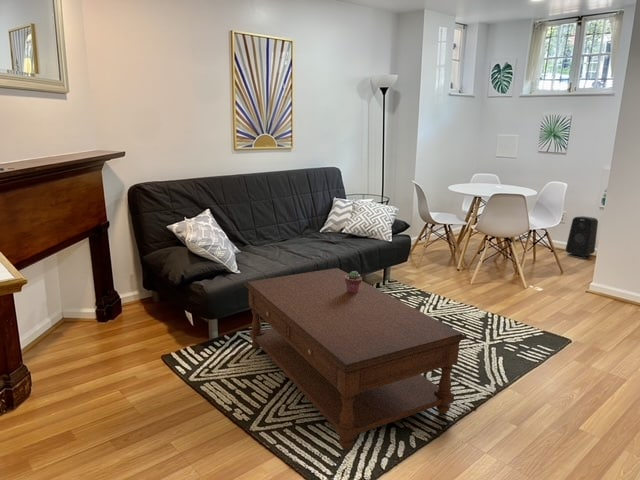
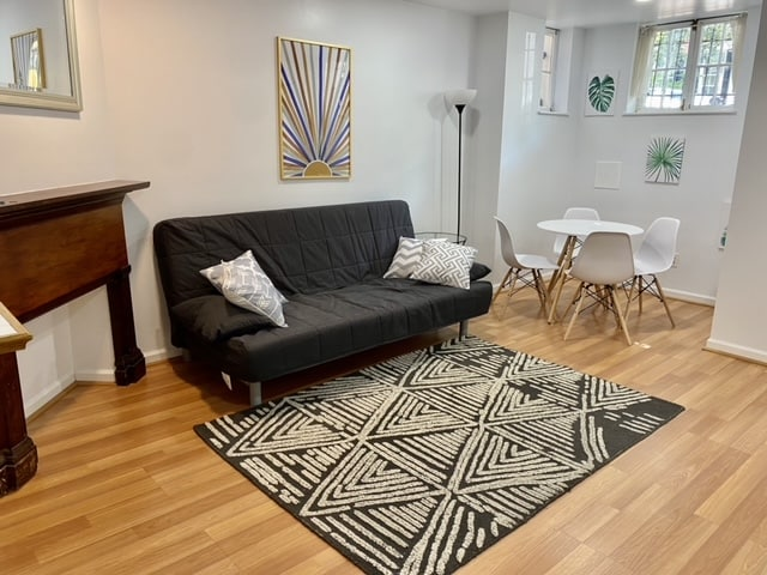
- coffee table [243,267,468,451]
- speaker [565,215,599,260]
- potted succulent [345,270,363,294]
